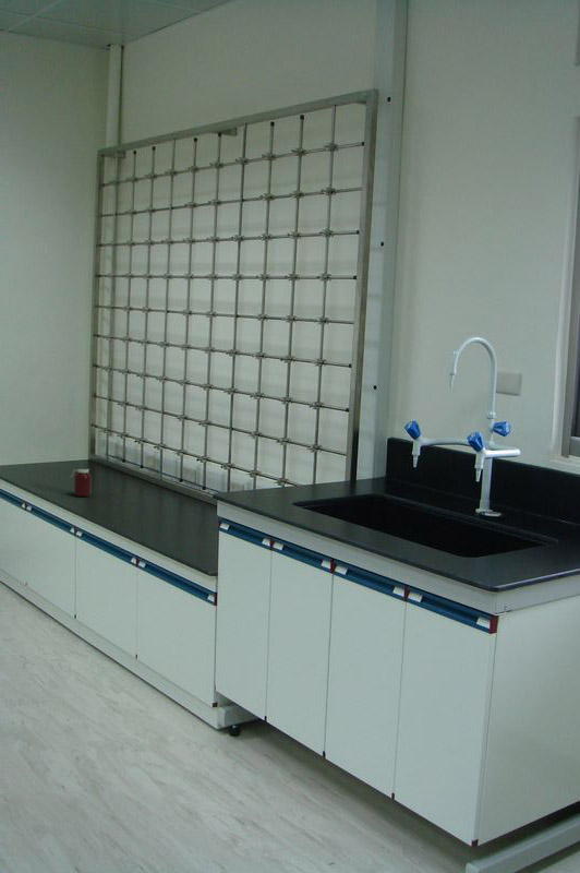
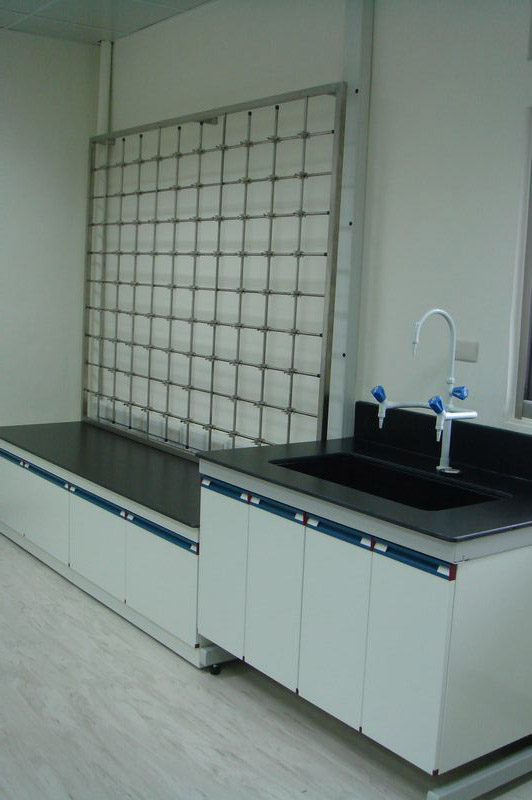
- jar [69,468,93,498]
